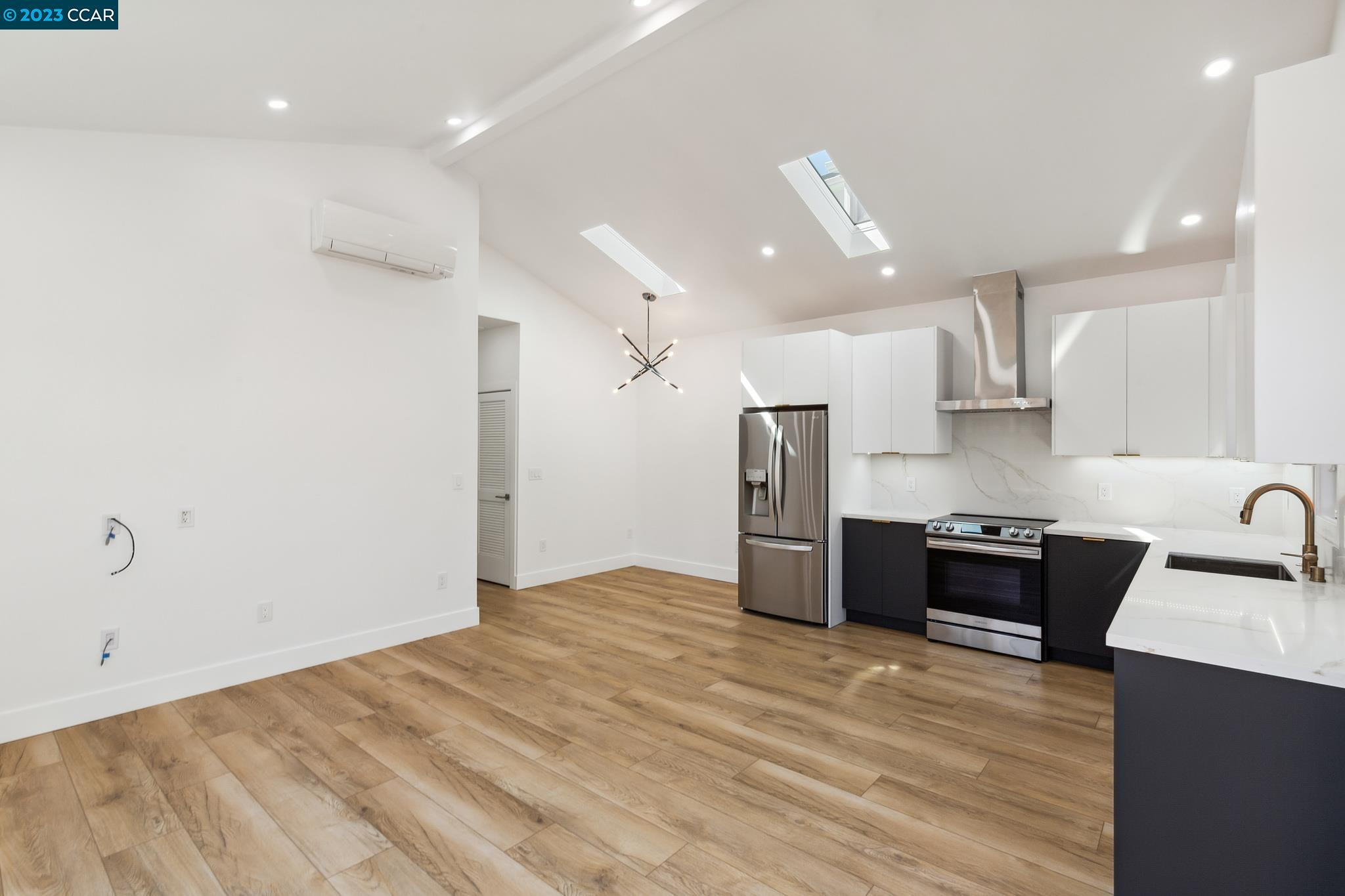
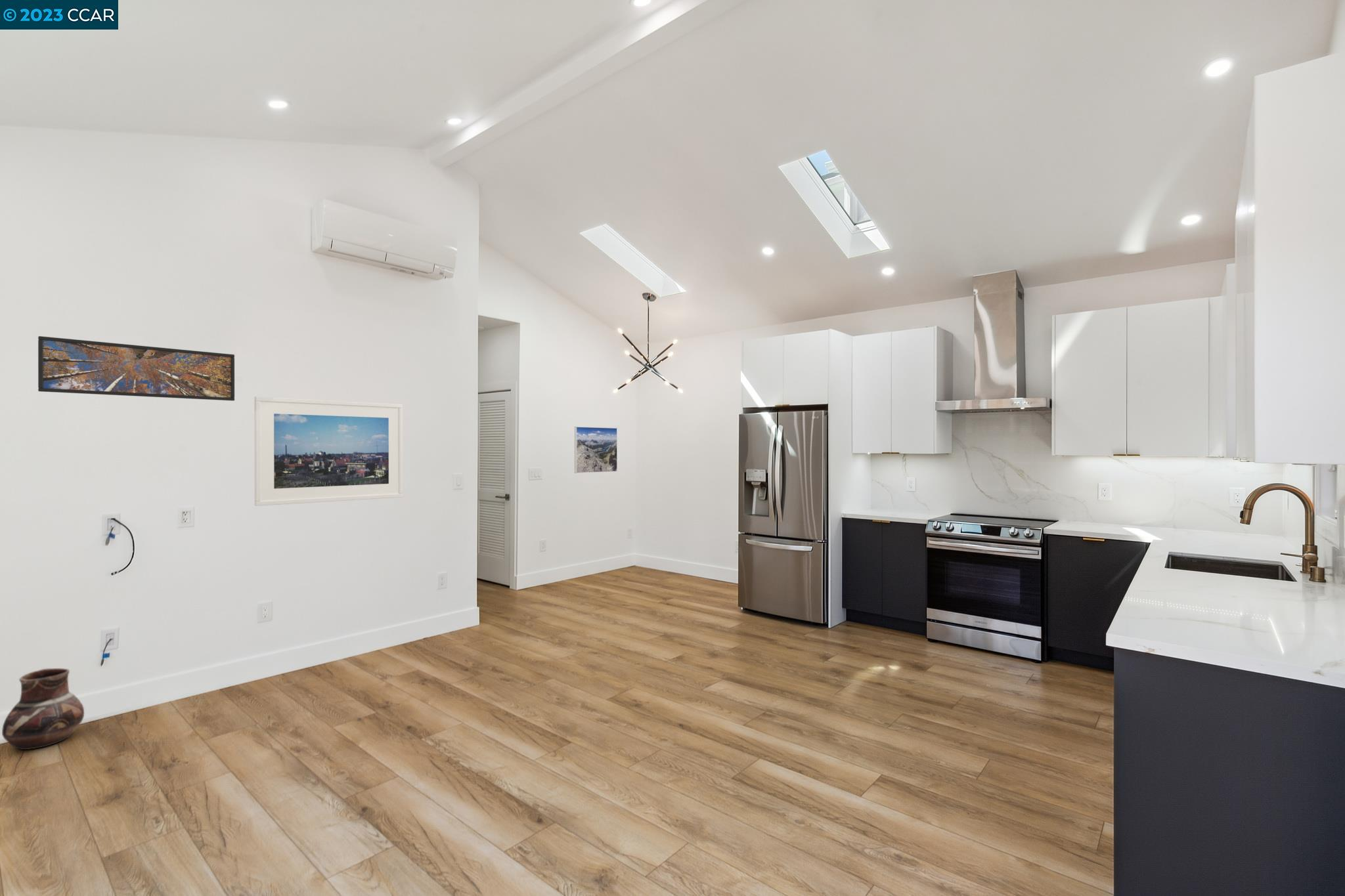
+ ceramic pot [1,668,85,750]
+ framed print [574,426,618,474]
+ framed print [254,396,403,507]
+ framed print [37,335,235,402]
